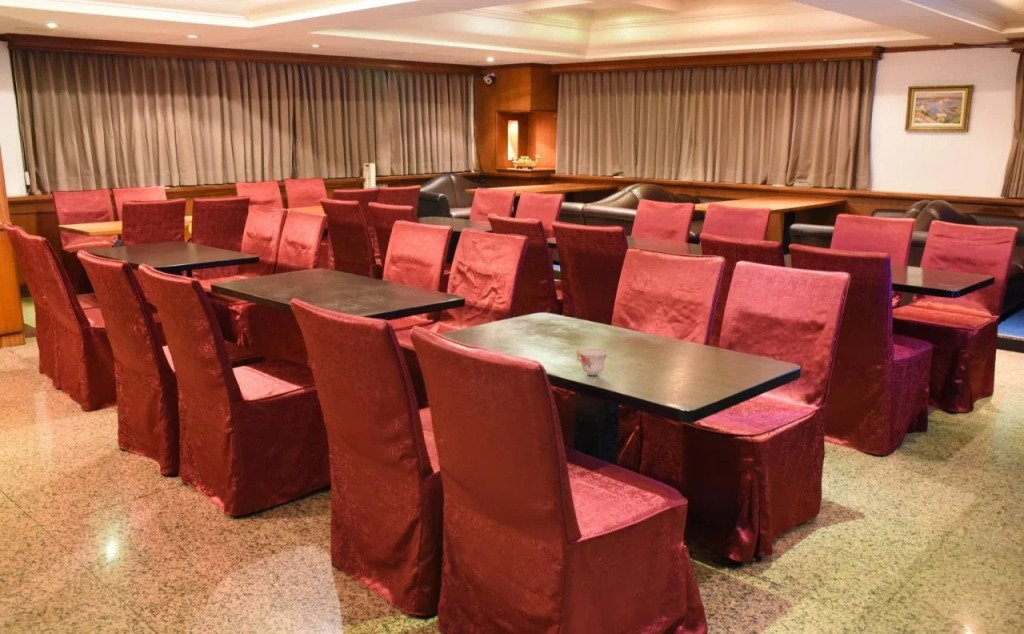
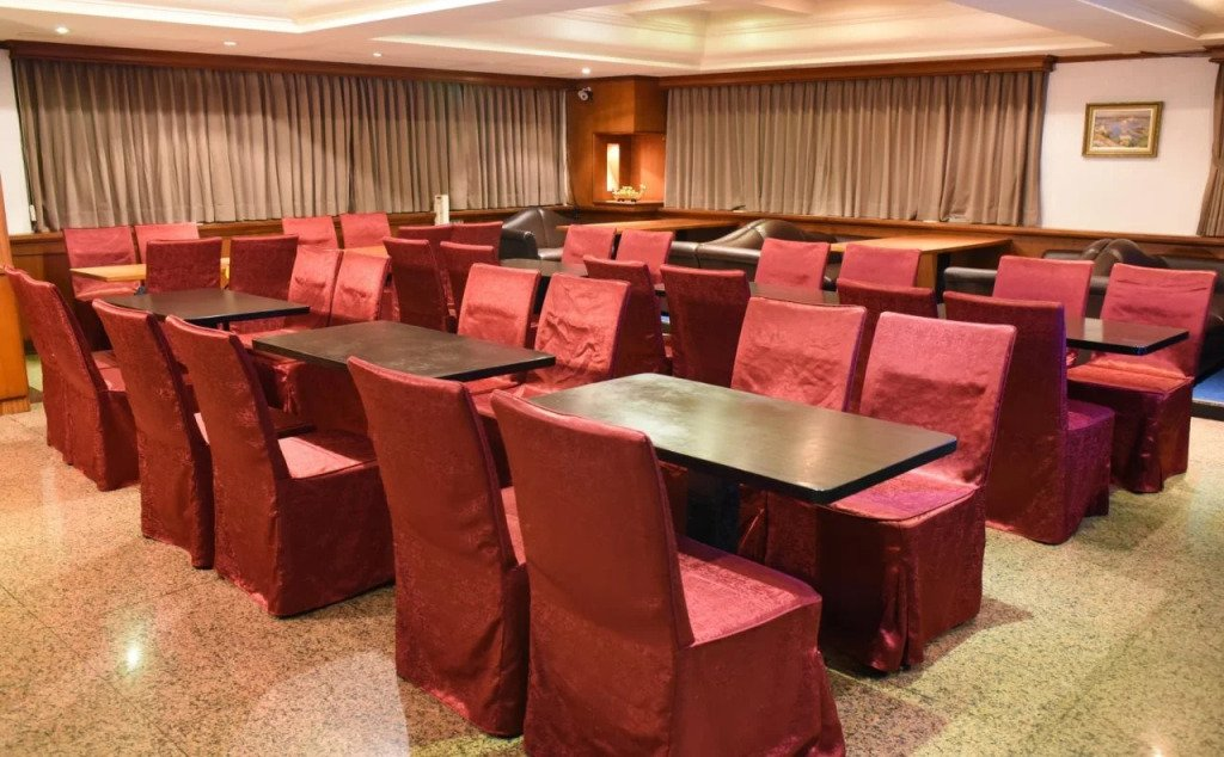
- teacup [575,348,610,376]
